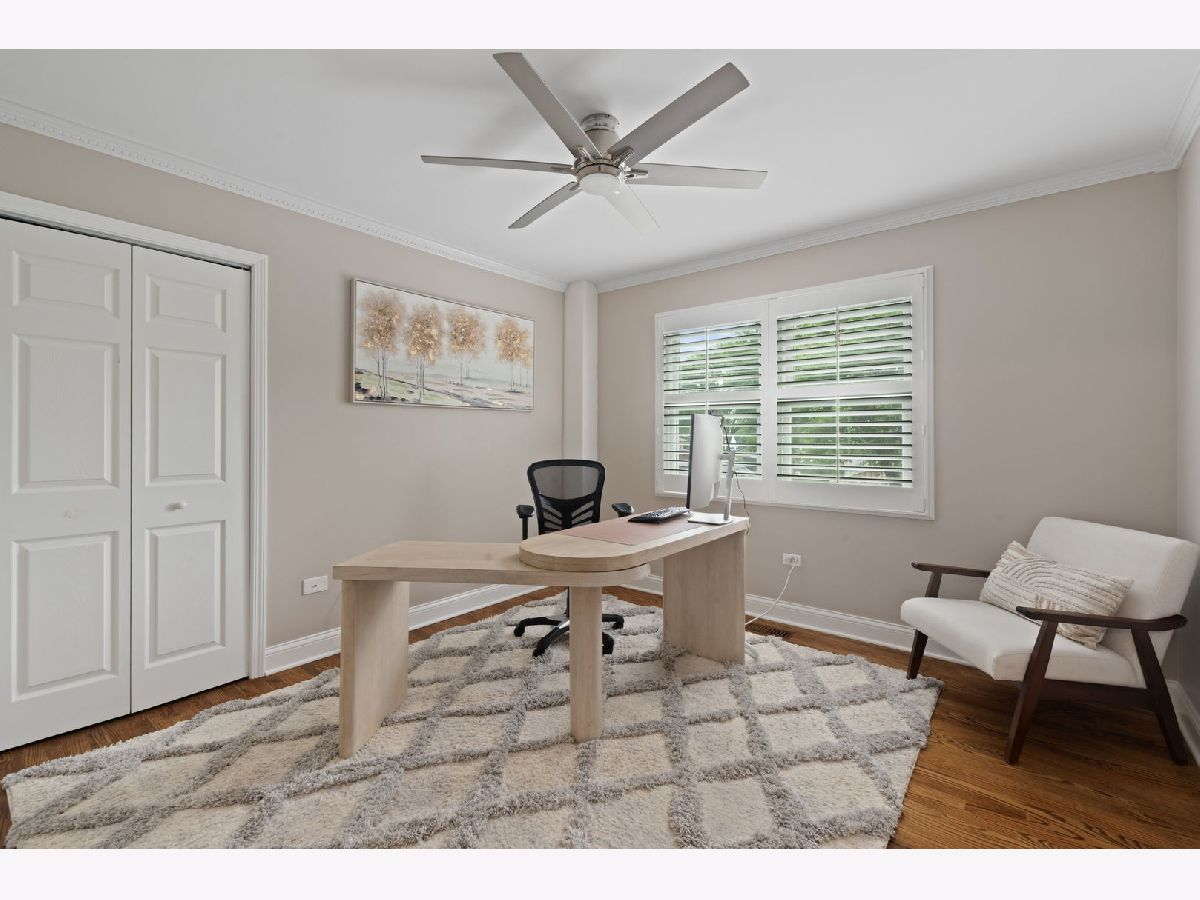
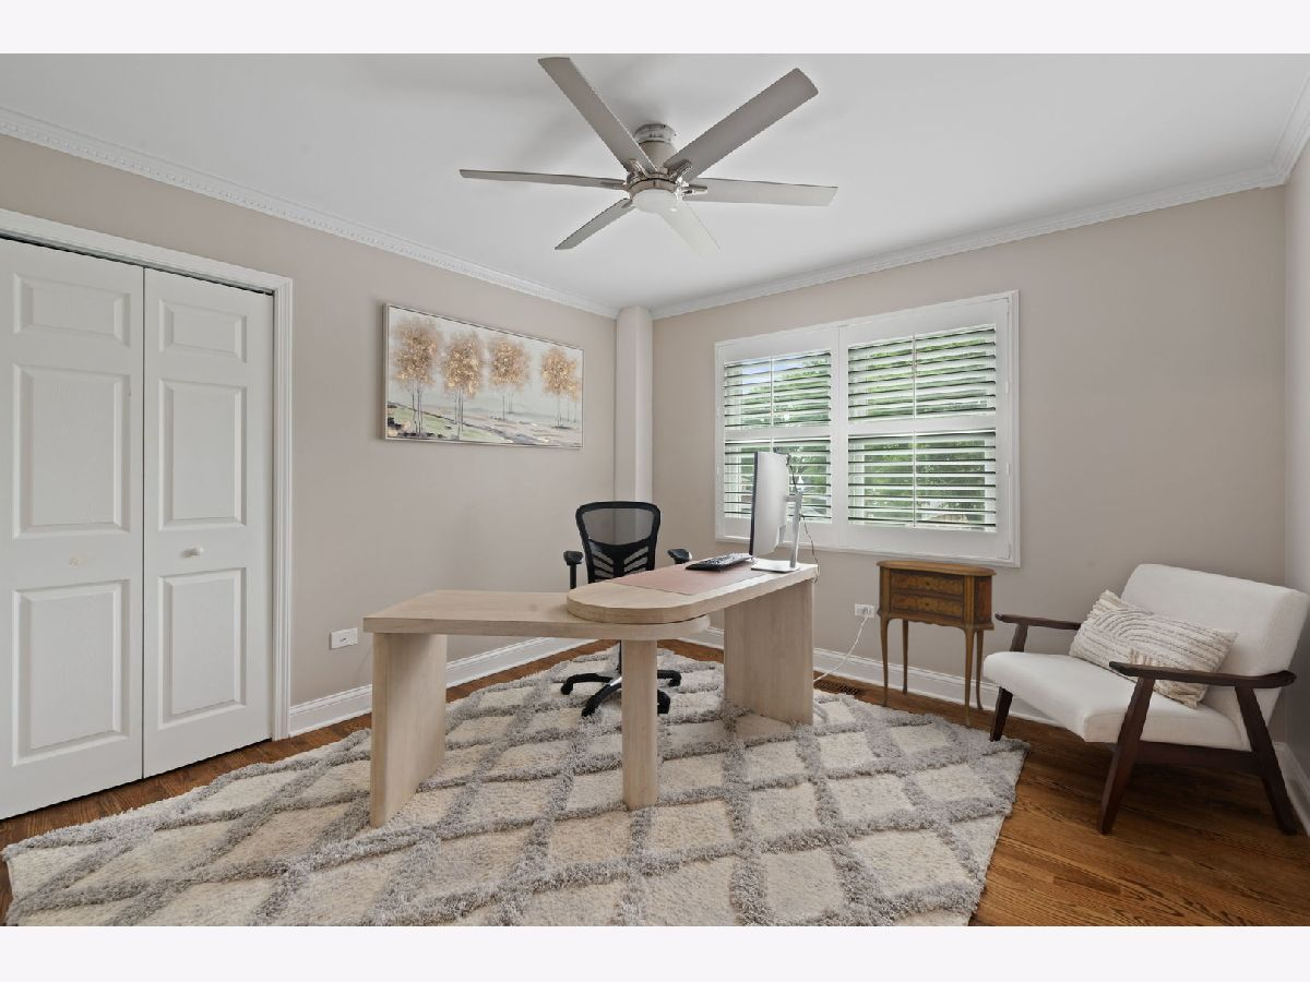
+ side table [874,560,998,729]
